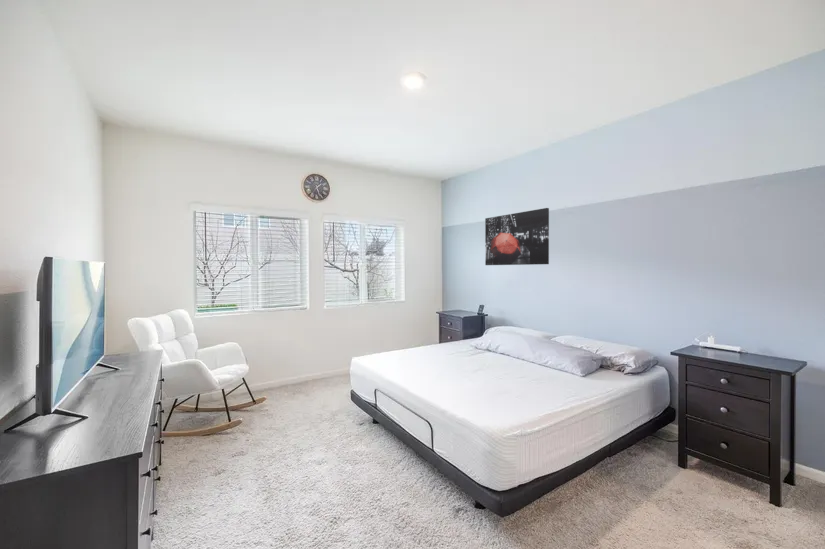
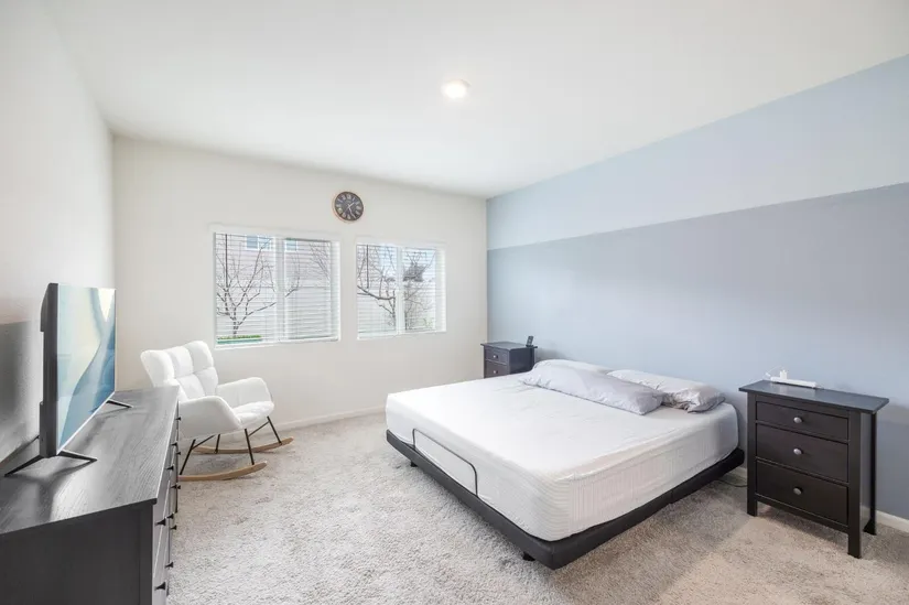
- wall art [484,207,550,266]
